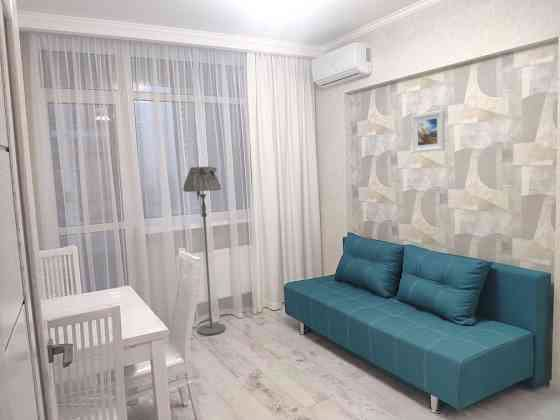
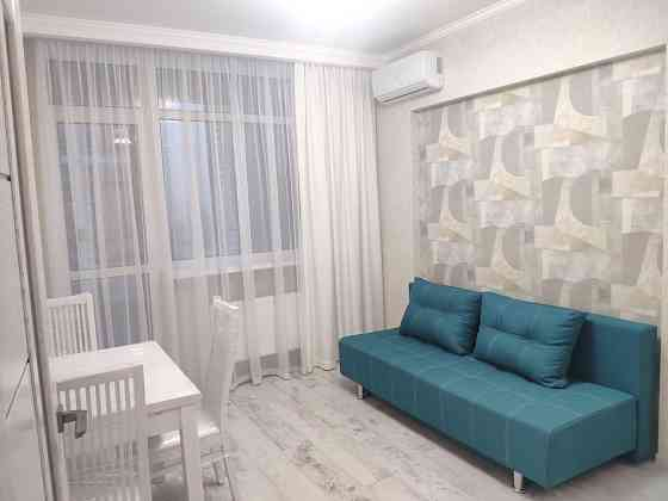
- floor lamp [182,165,226,336]
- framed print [411,109,446,154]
